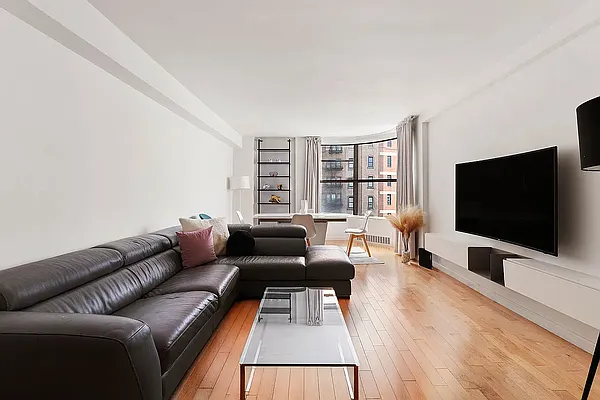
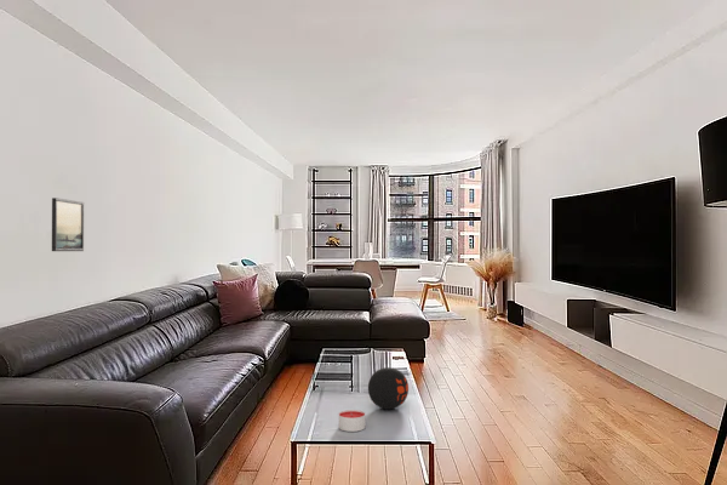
+ decorative ball [367,366,410,410]
+ candle [338,409,366,433]
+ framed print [51,196,85,252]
